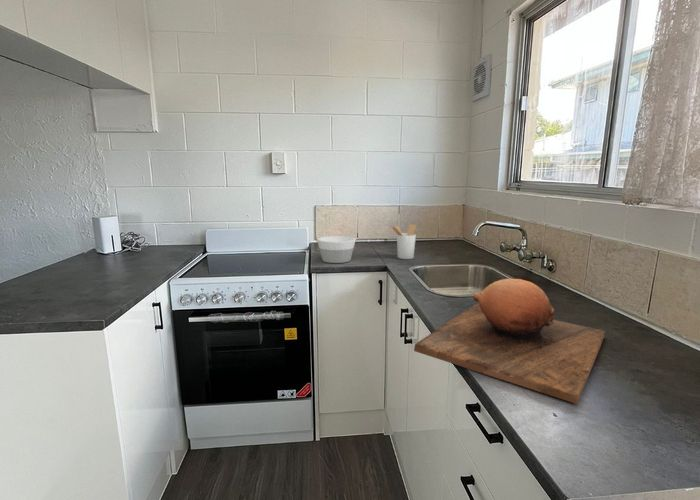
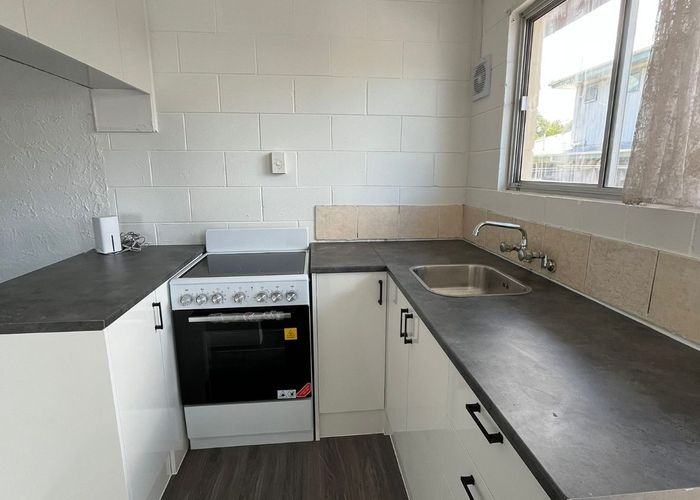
- utensil holder [389,223,417,260]
- chopping board [413,278,606,405]
- bowl [316,235,357,264]
